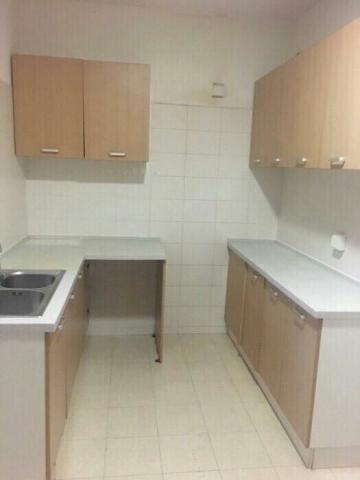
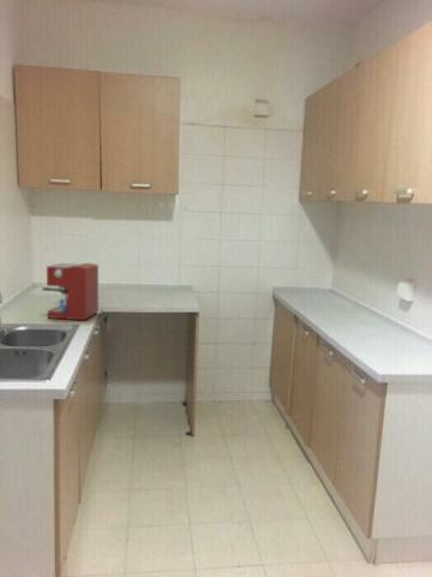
+ coffee maker [42,262,100,321]
